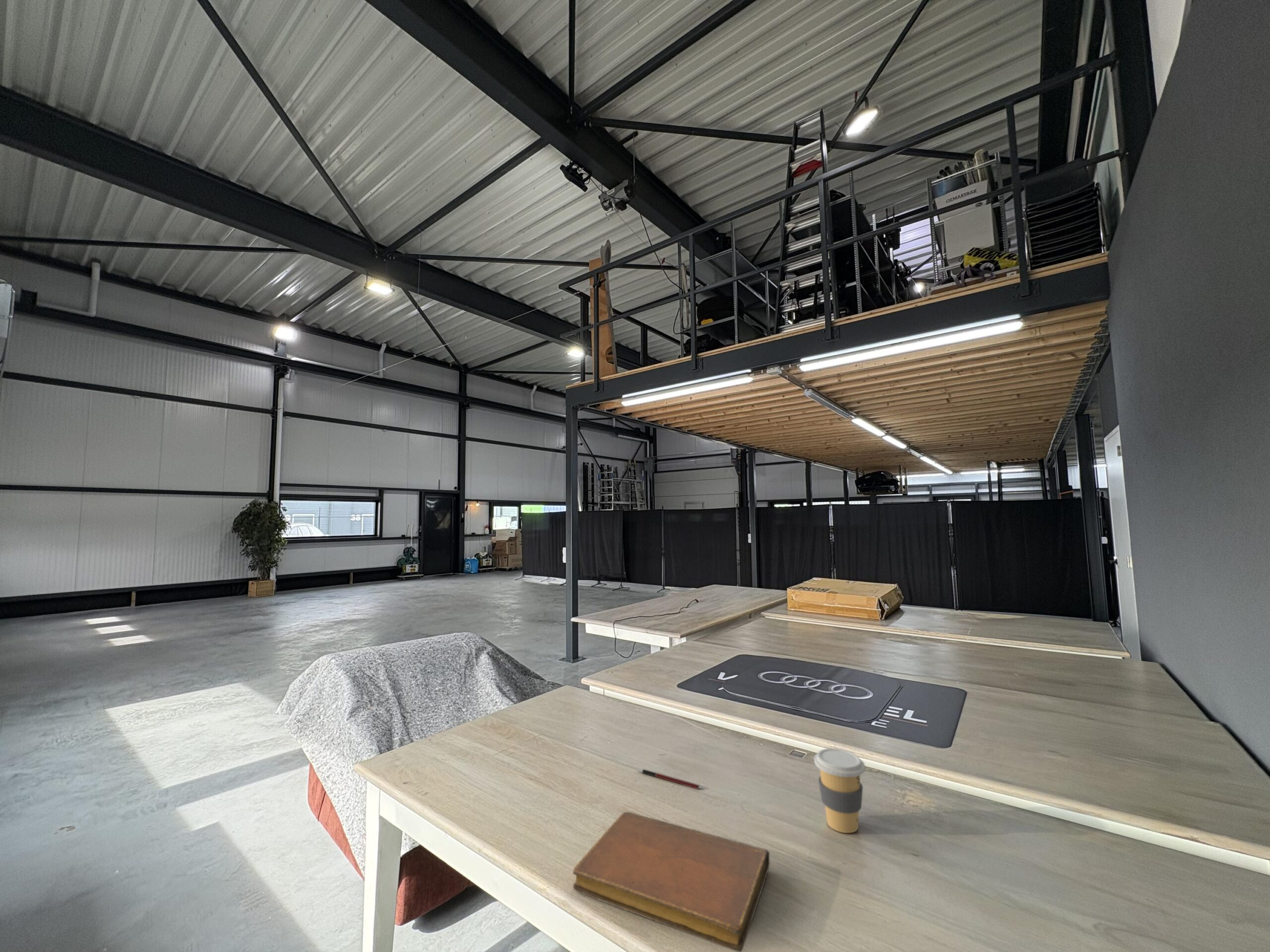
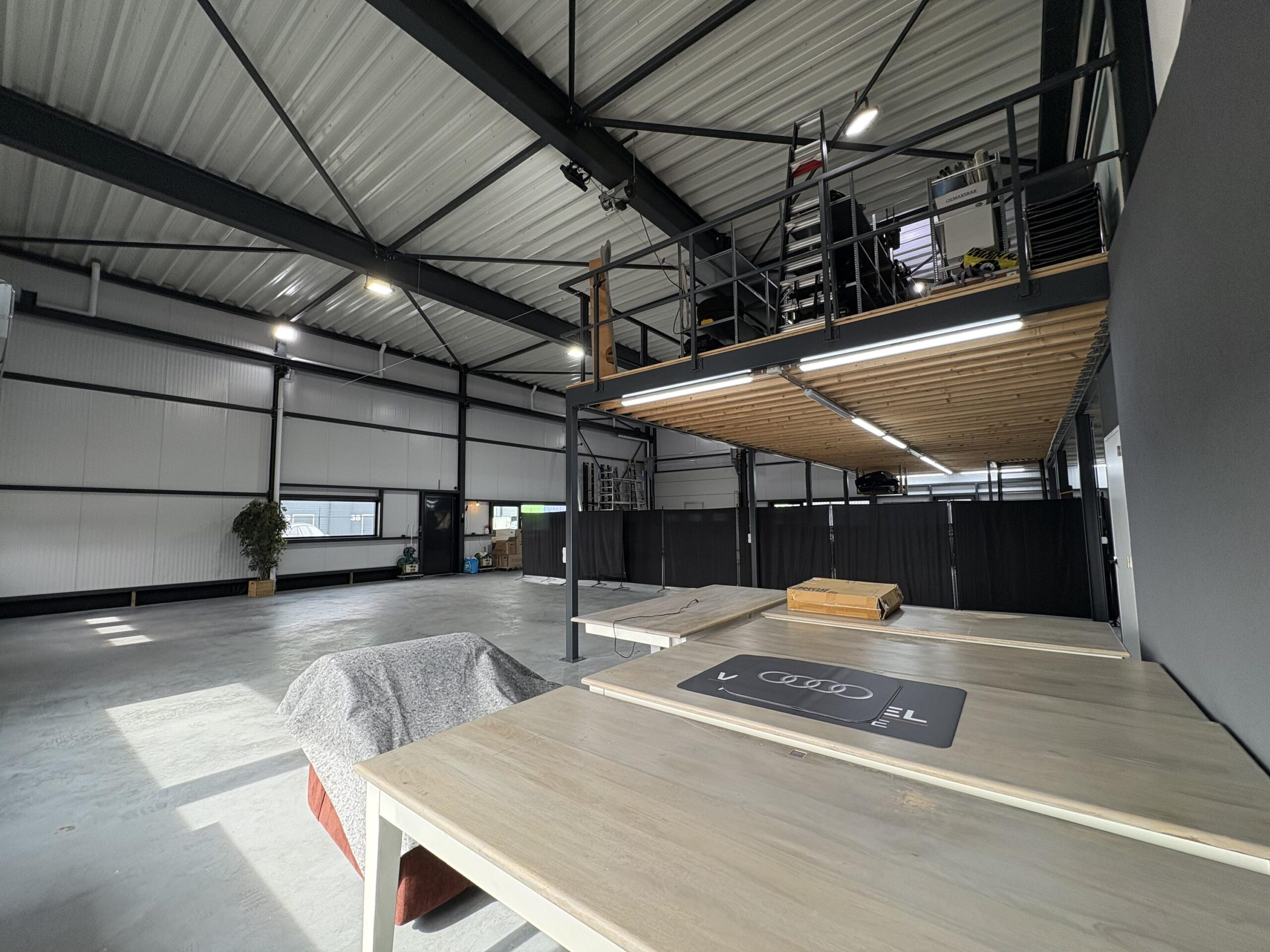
- pen [636,768,702,790]
- notebook [572,811,770,952]
- coffee cup [814,748,866,833]
